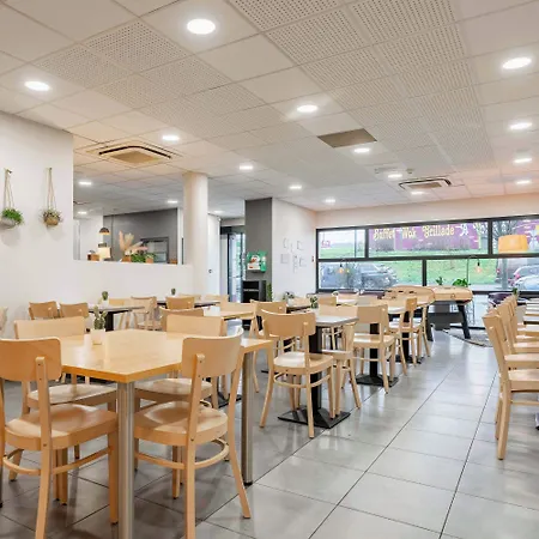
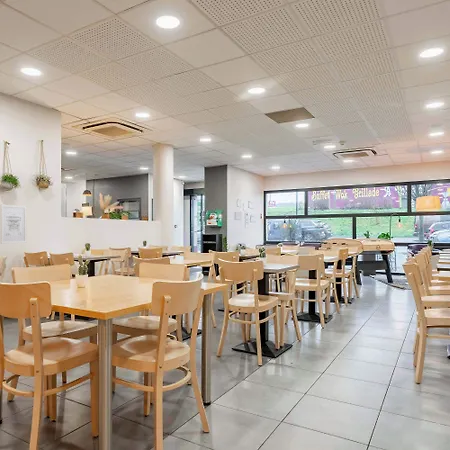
+ wall art [0,204,27,245]
